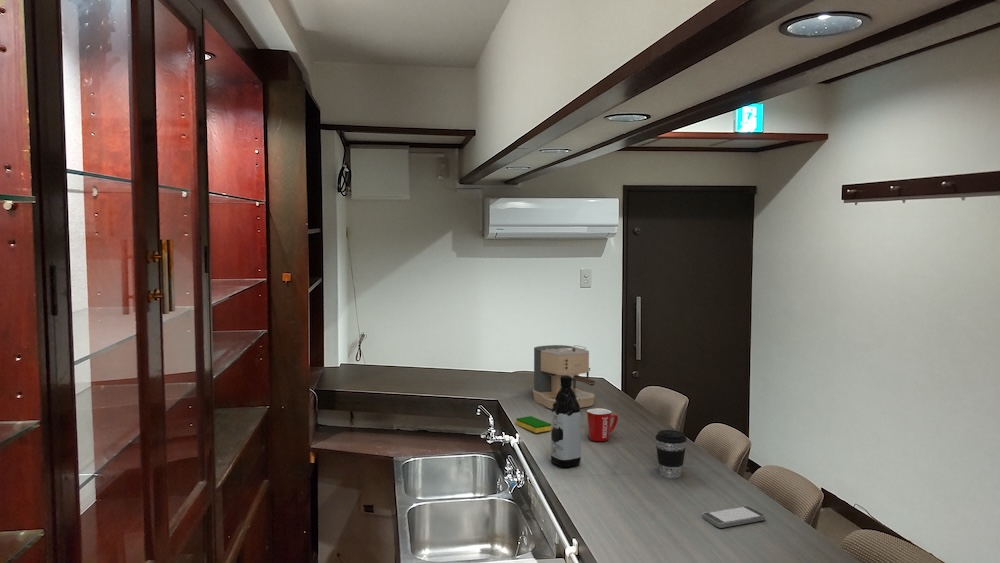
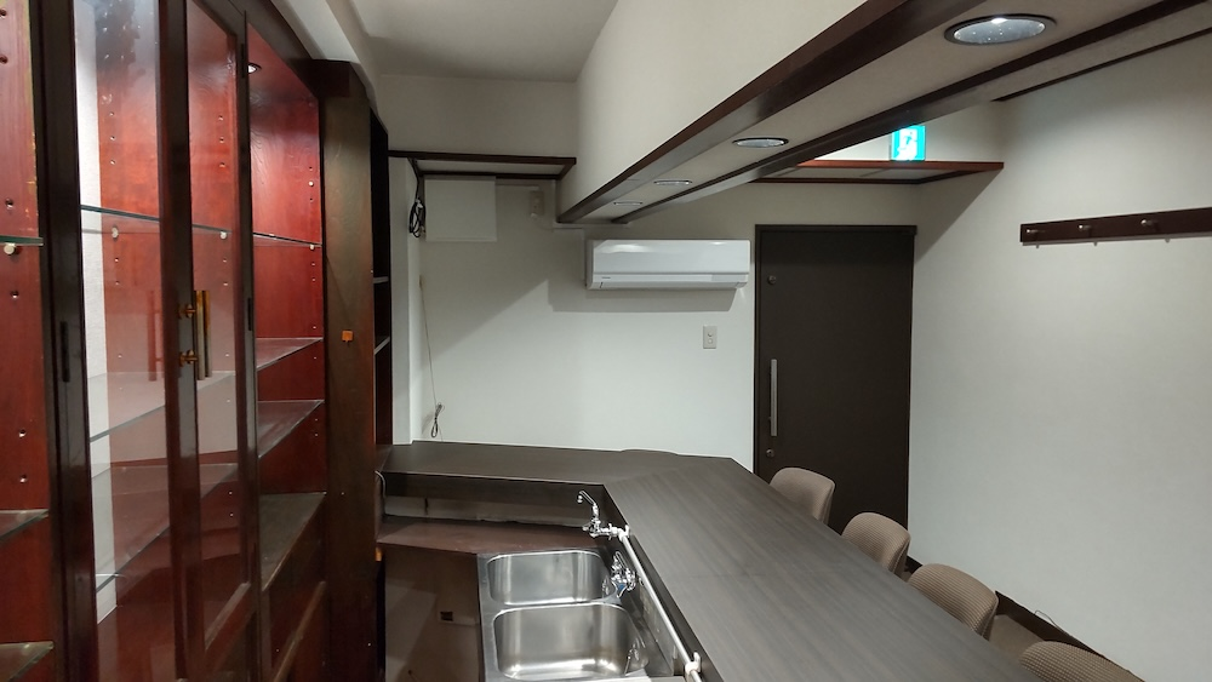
- coffee maker [532,344,596,410]
- coffee cup [655,429,688,480]
- smartphone [701,505,766,529]
- mug [586,407,619,442]
- water bottle [550,376,582,468]
- dish sponge [515,415,552,434]
